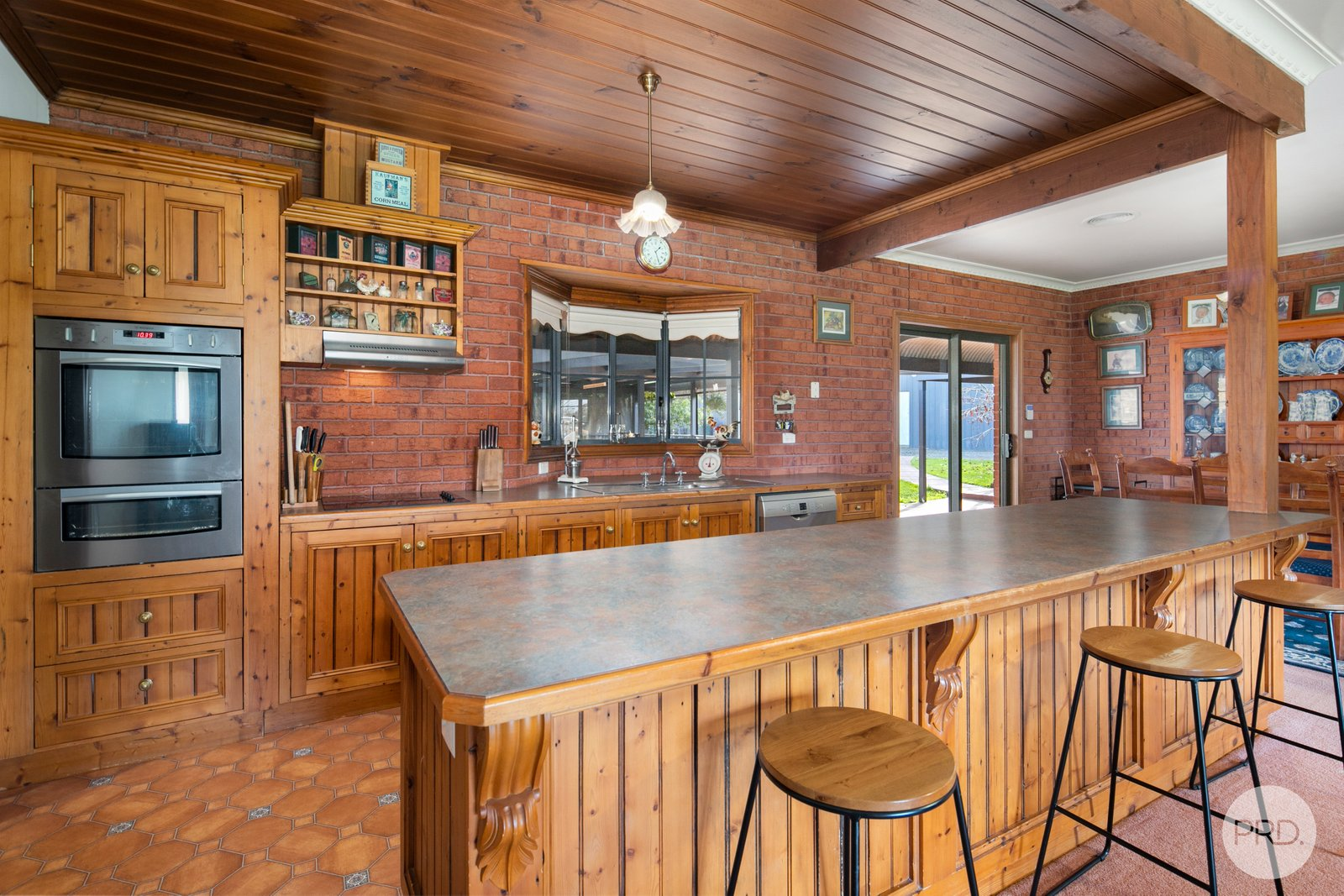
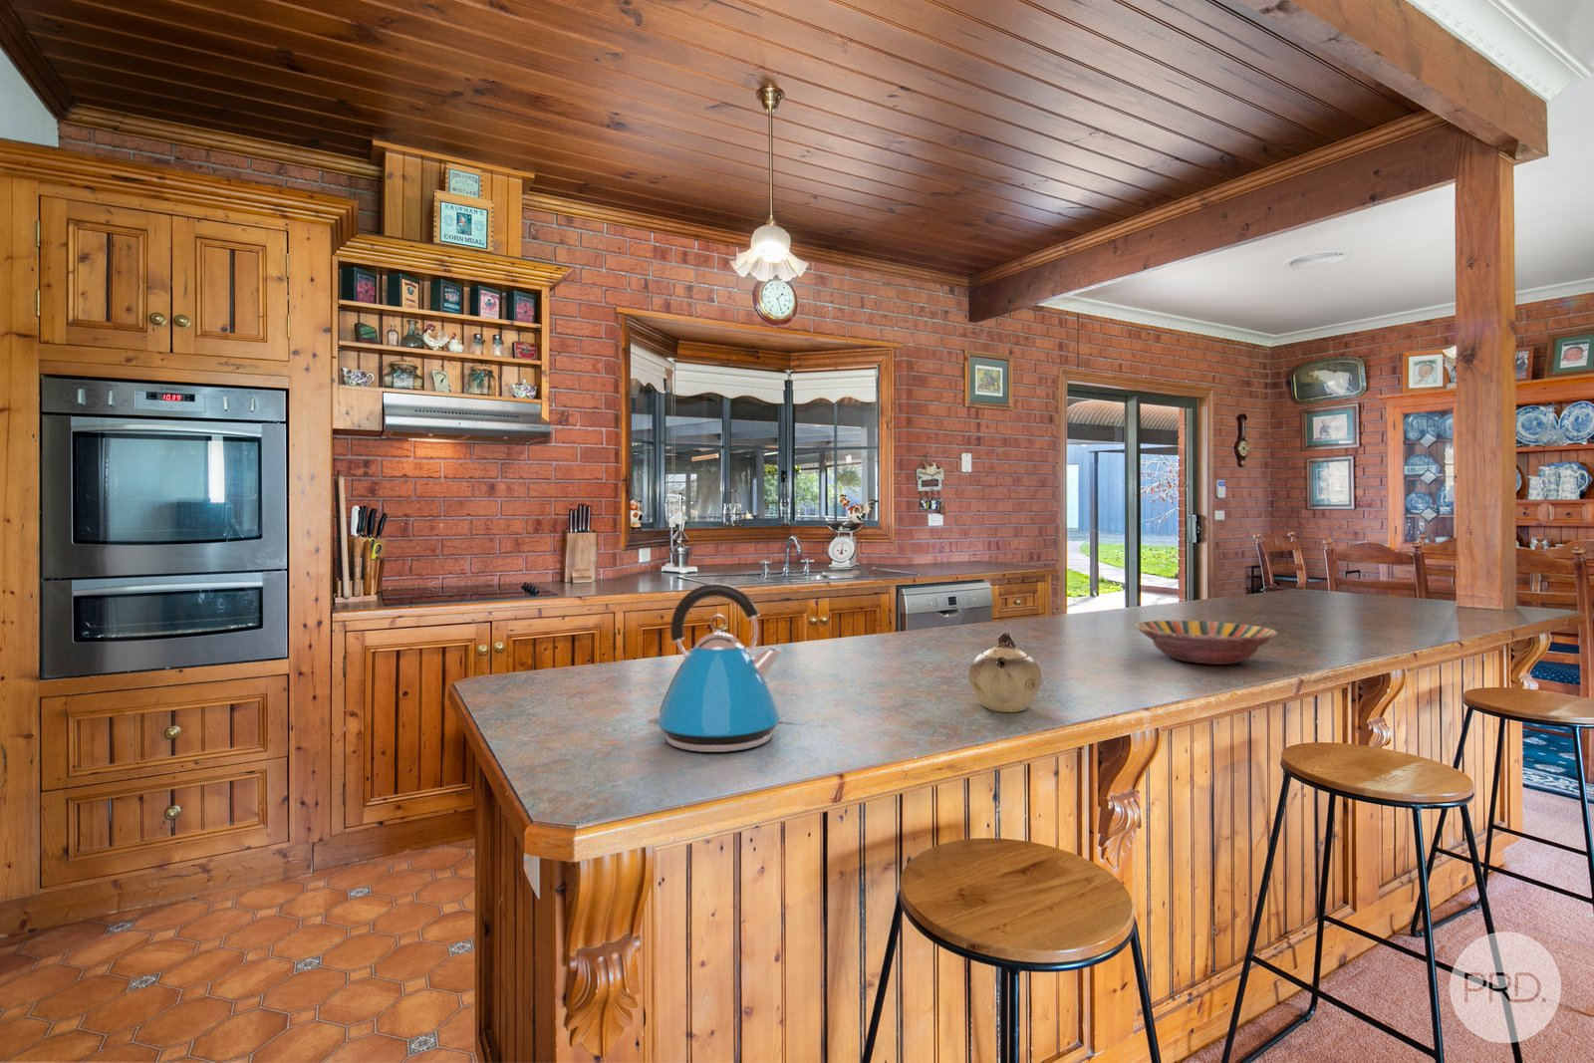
+ kettle [645,583,783,753]
+ serving bowl [1135,619,1280,666]
+ teapot [968,632,1043,713]
